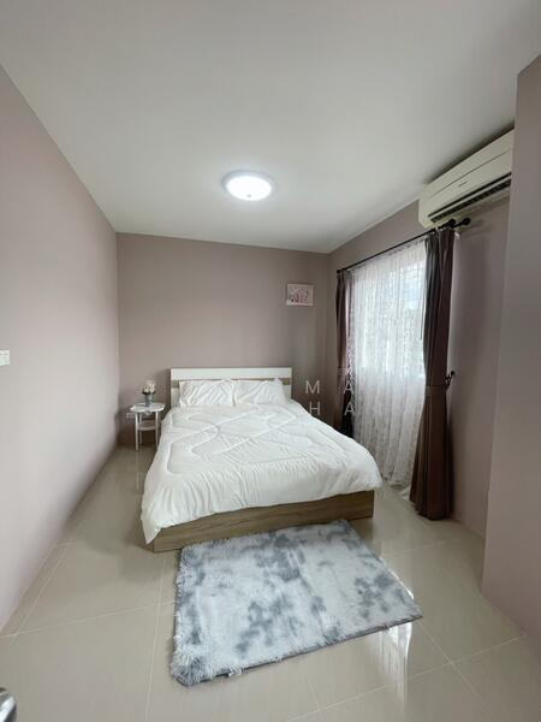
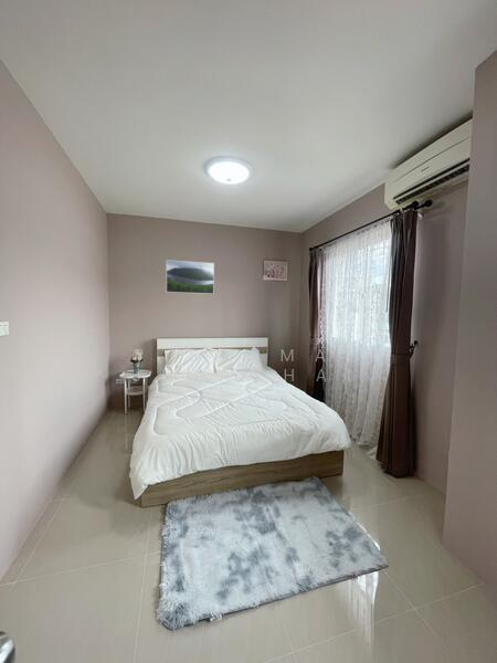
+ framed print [166,259,215,295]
